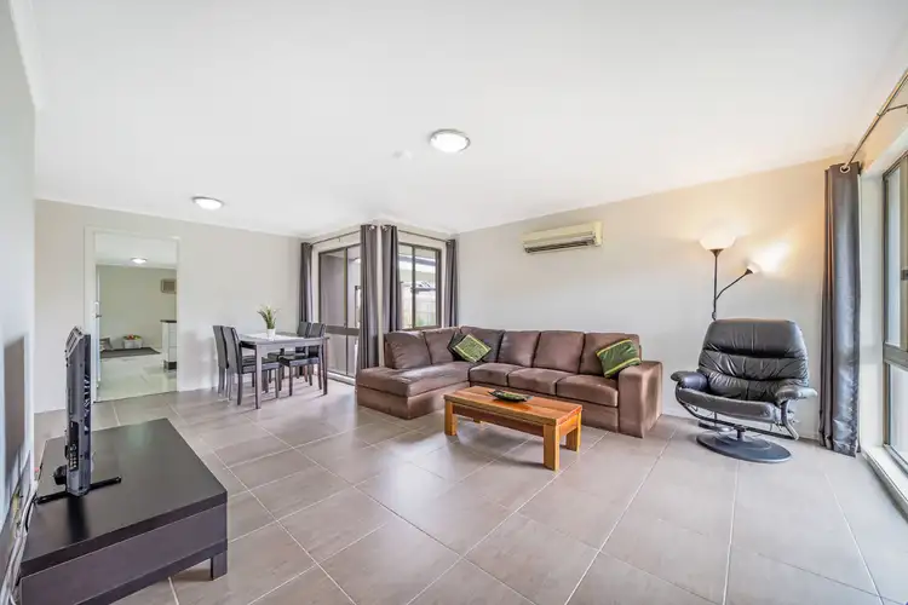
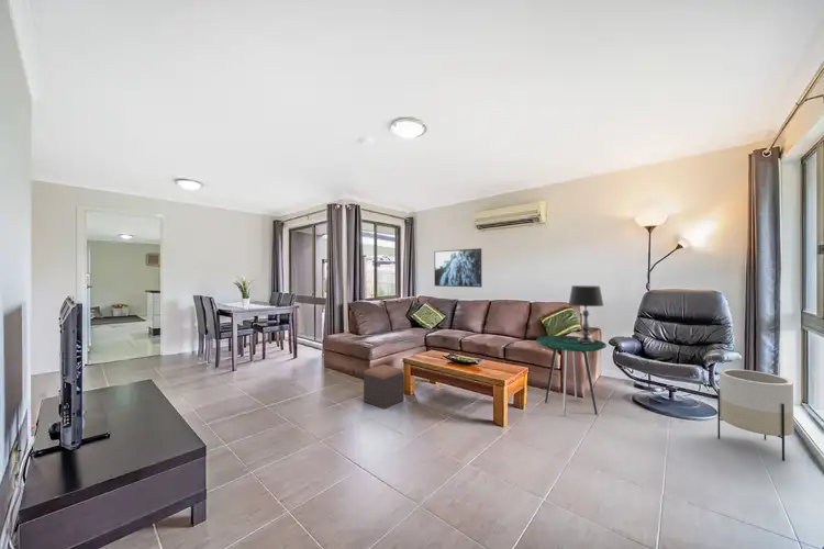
+ side table [535,335,608,417]
+ planter [716,368,795,462]
+ table lamp [568,284,604,344]
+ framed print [433,247,483,289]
+ footstool [363,363,405,410]
